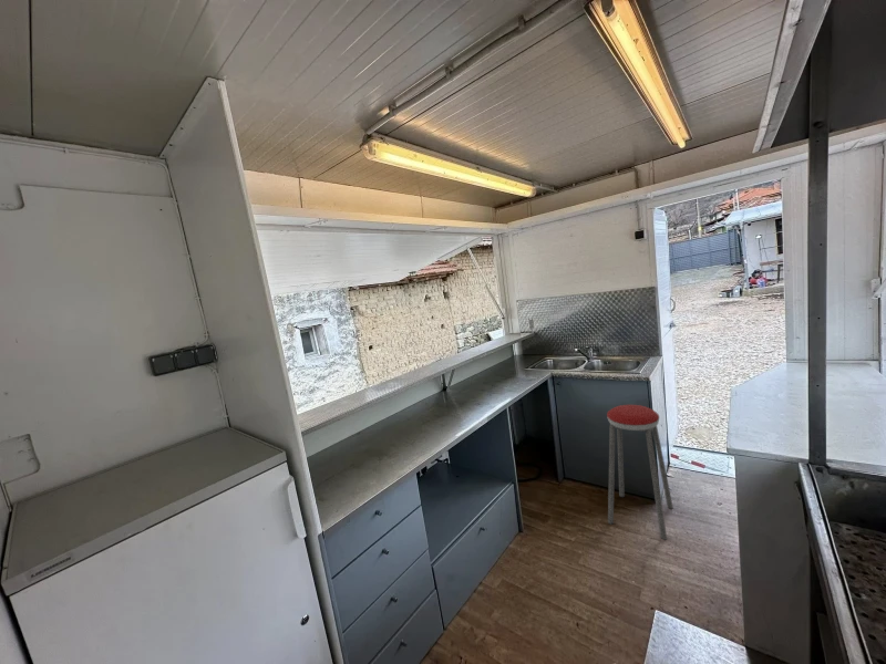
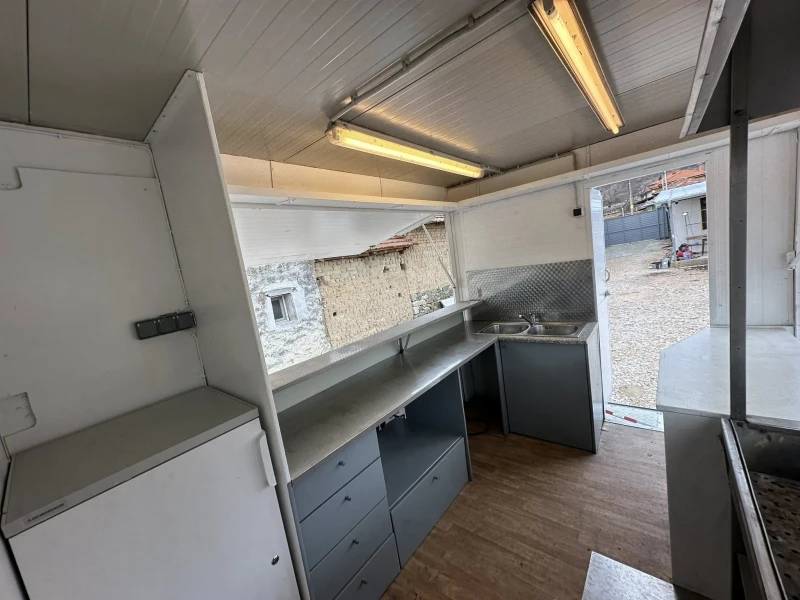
- music stool [606,404,674,541]
